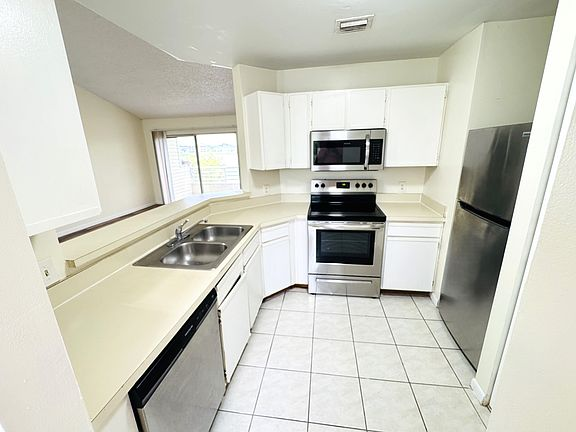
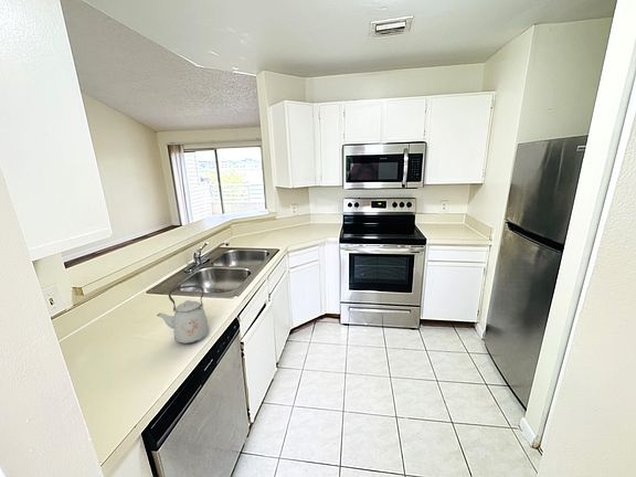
+ kettle [156,284,210,344]
